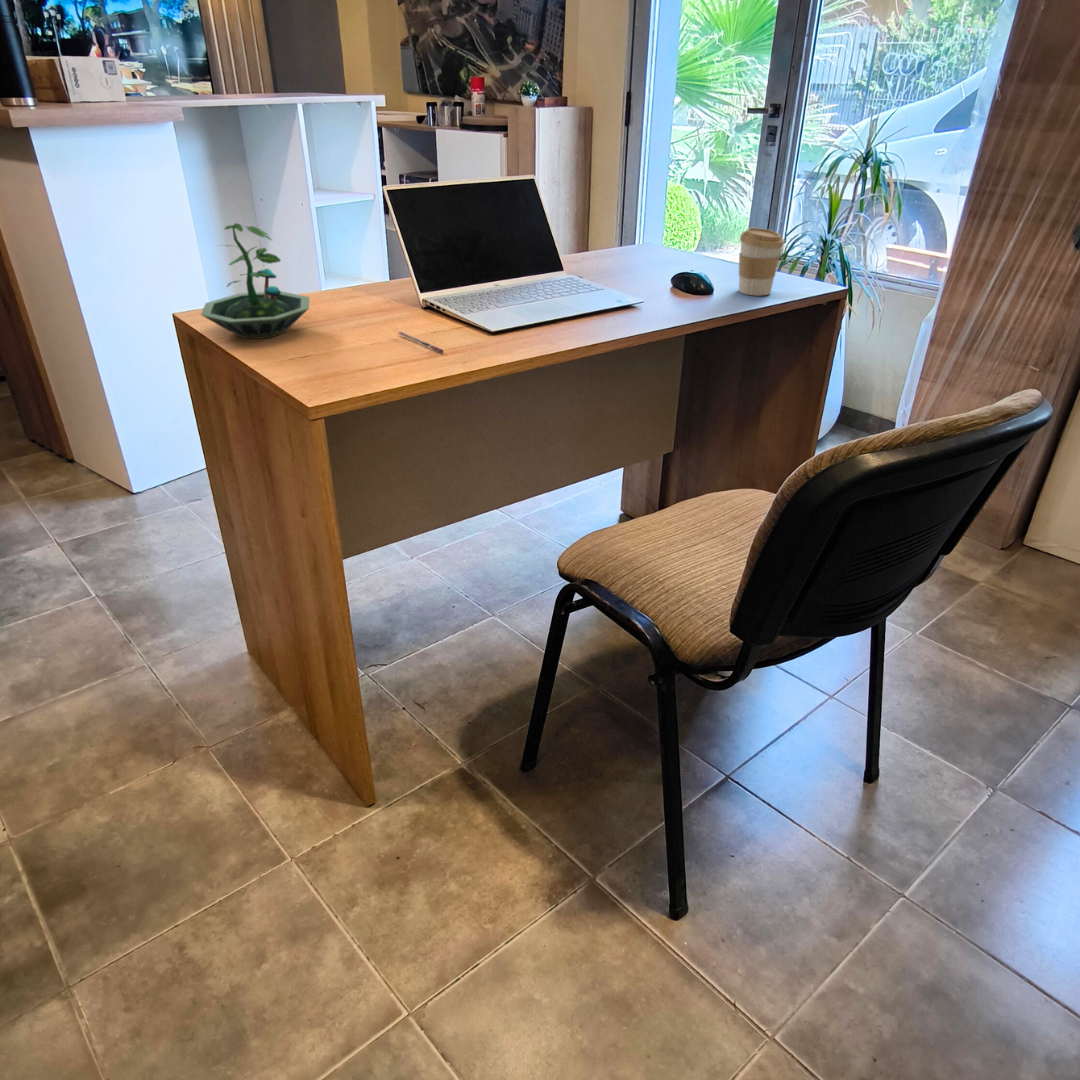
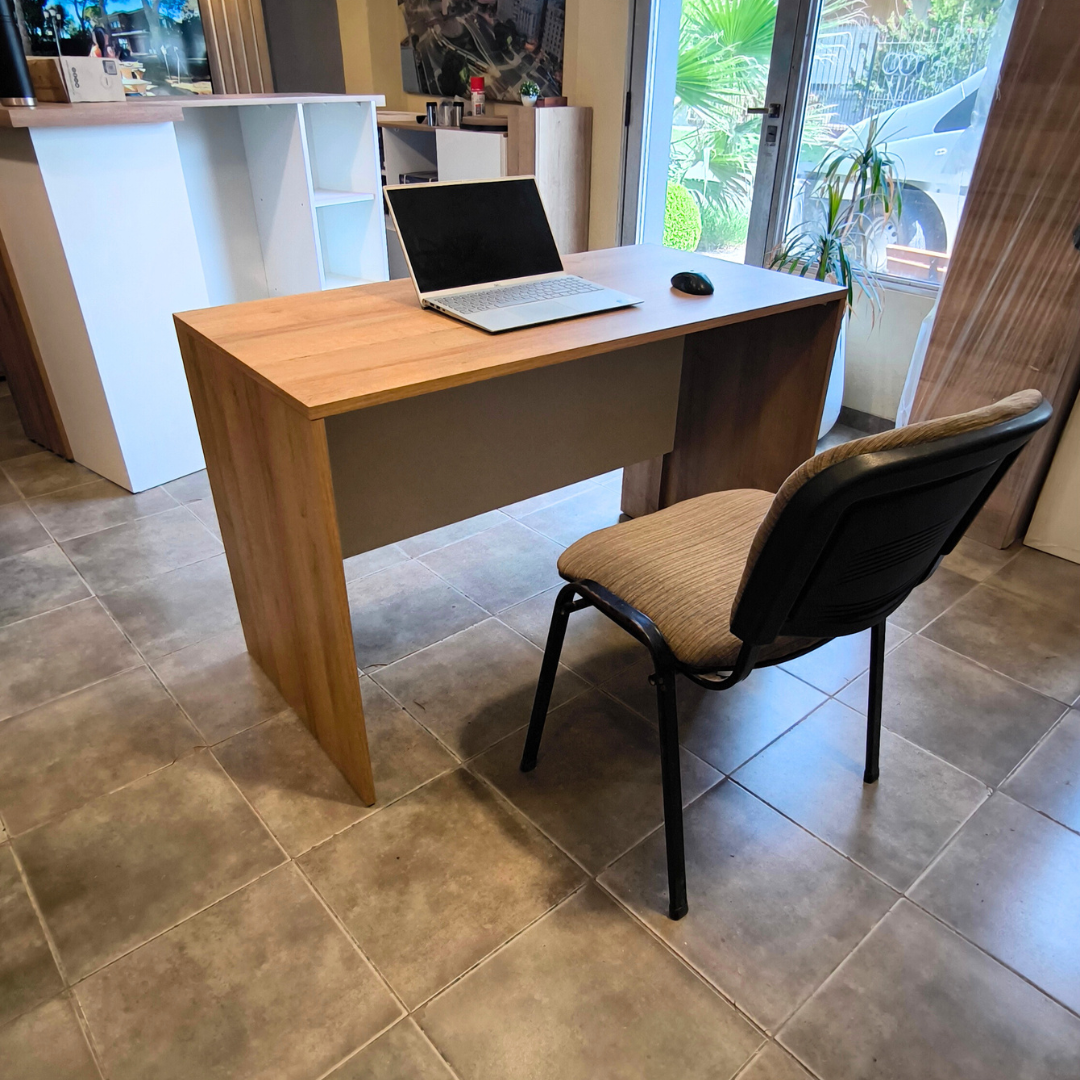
- terrarium [200,222,310,340]
- pen [397,331,445,354]
- coffee cup [738,227,785,297]
